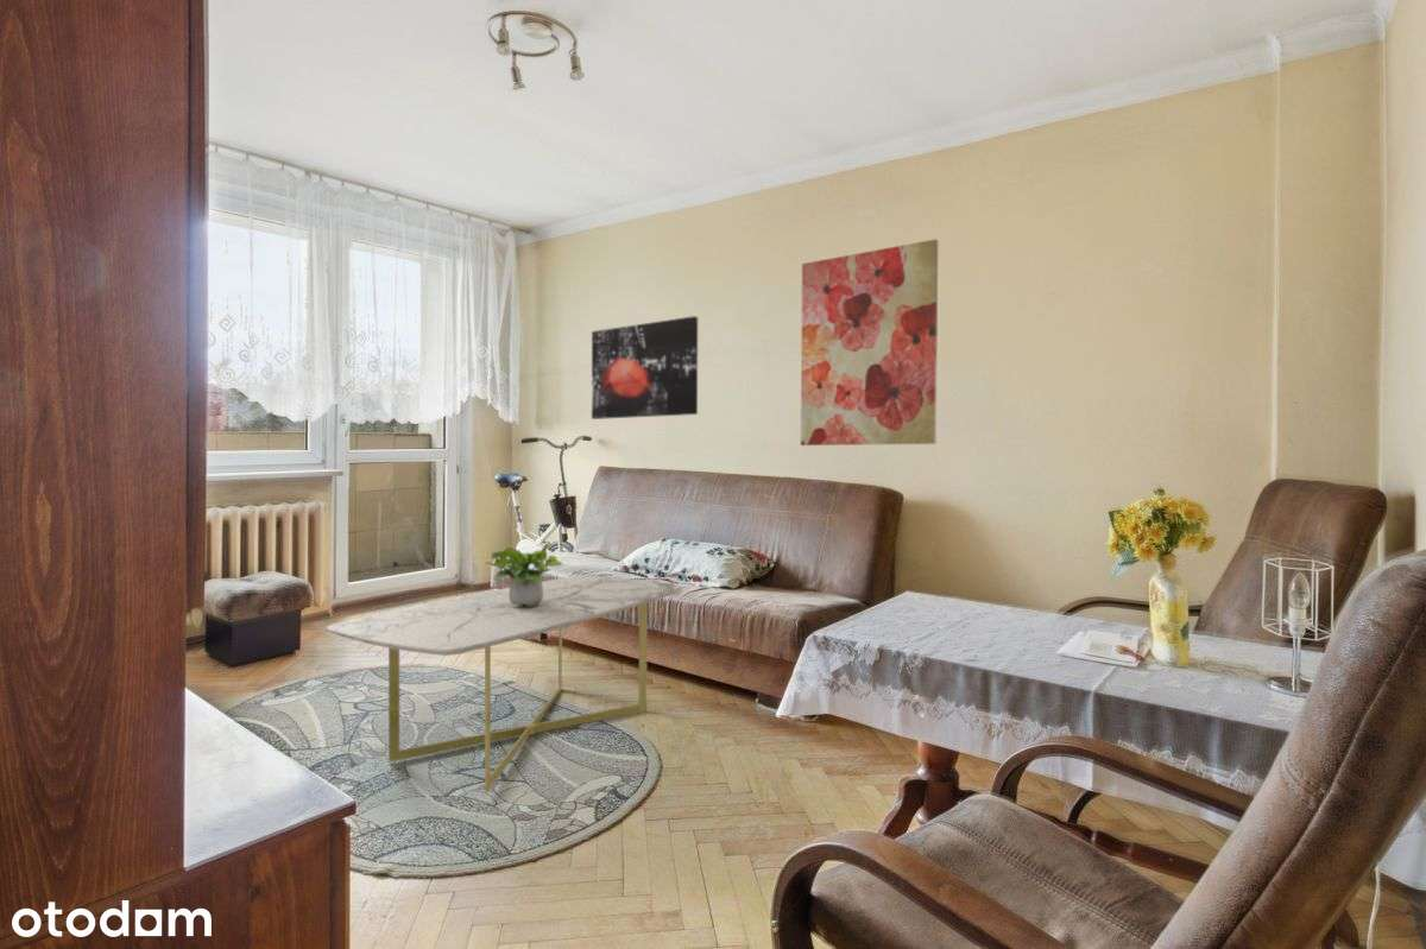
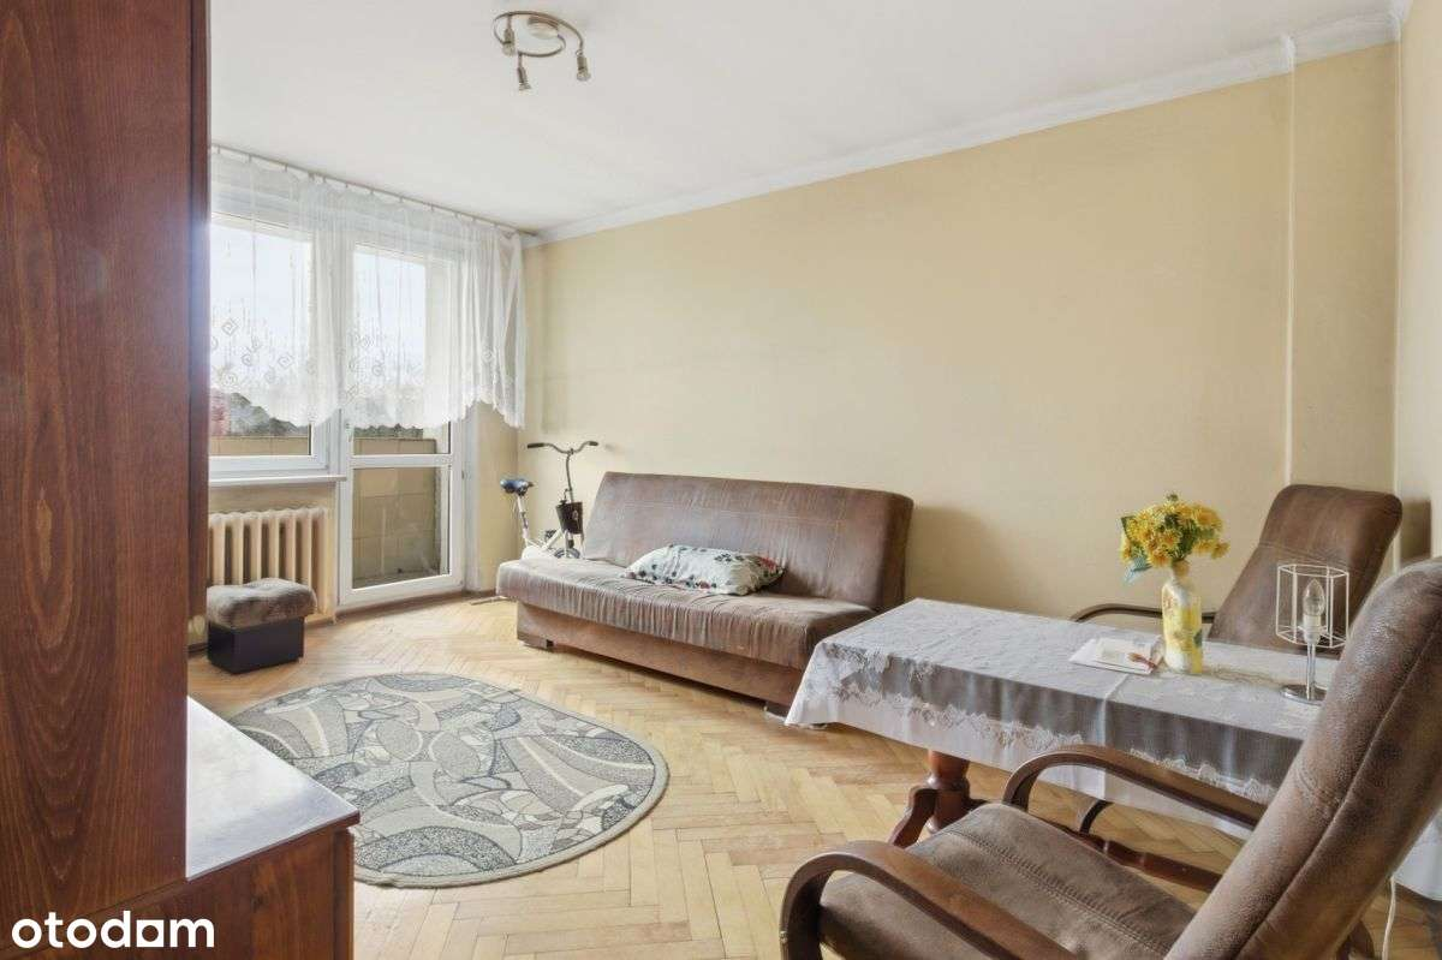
- potted plant [484,542,563,608]
- wall art [591,315,699,420]
- coffee table [326,575,683,793]
- wall art [800,238,939,447]
